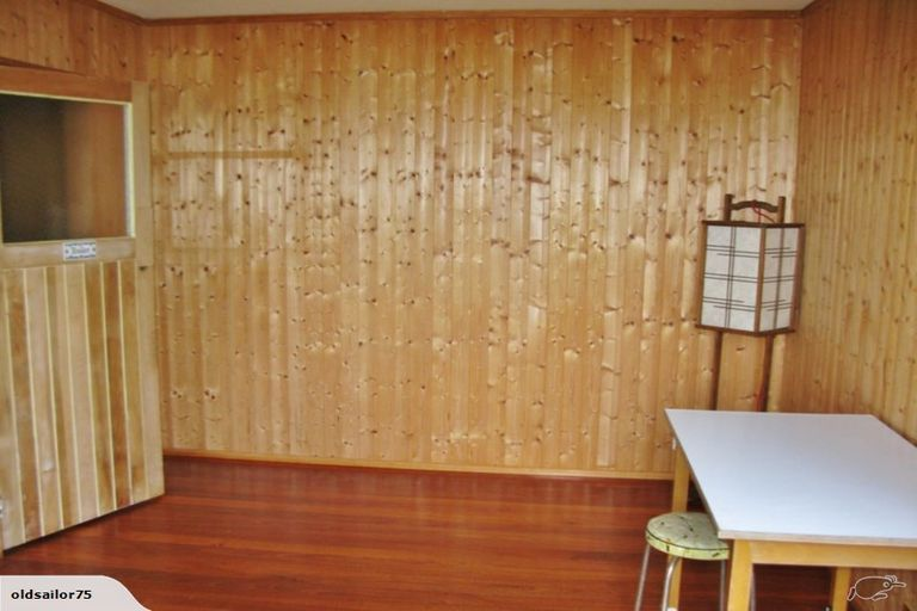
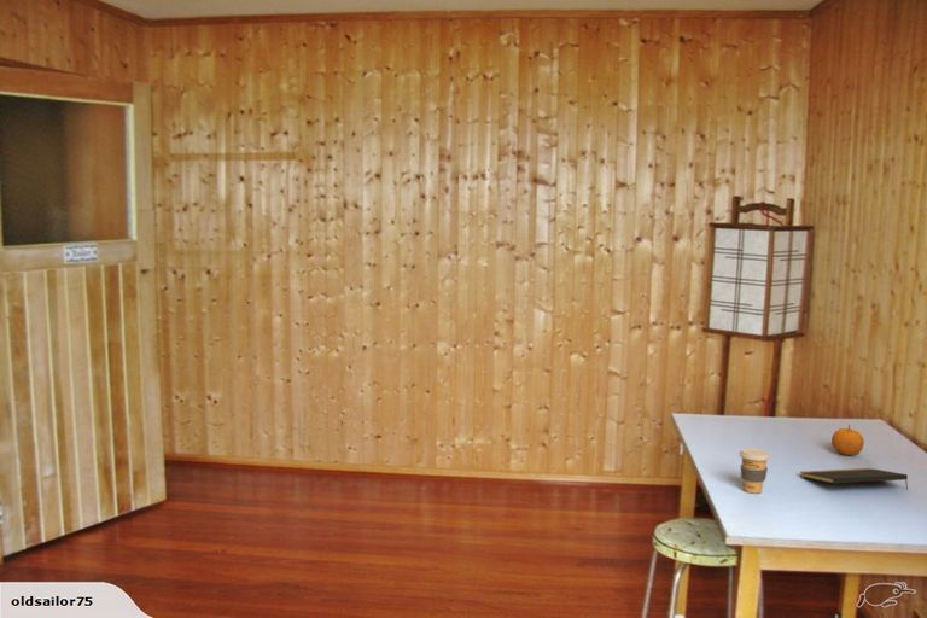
+ notepad [799,467,909,491]
+ coffee cup [737,448,771,495]
+ fruit [830,424,865,456]
